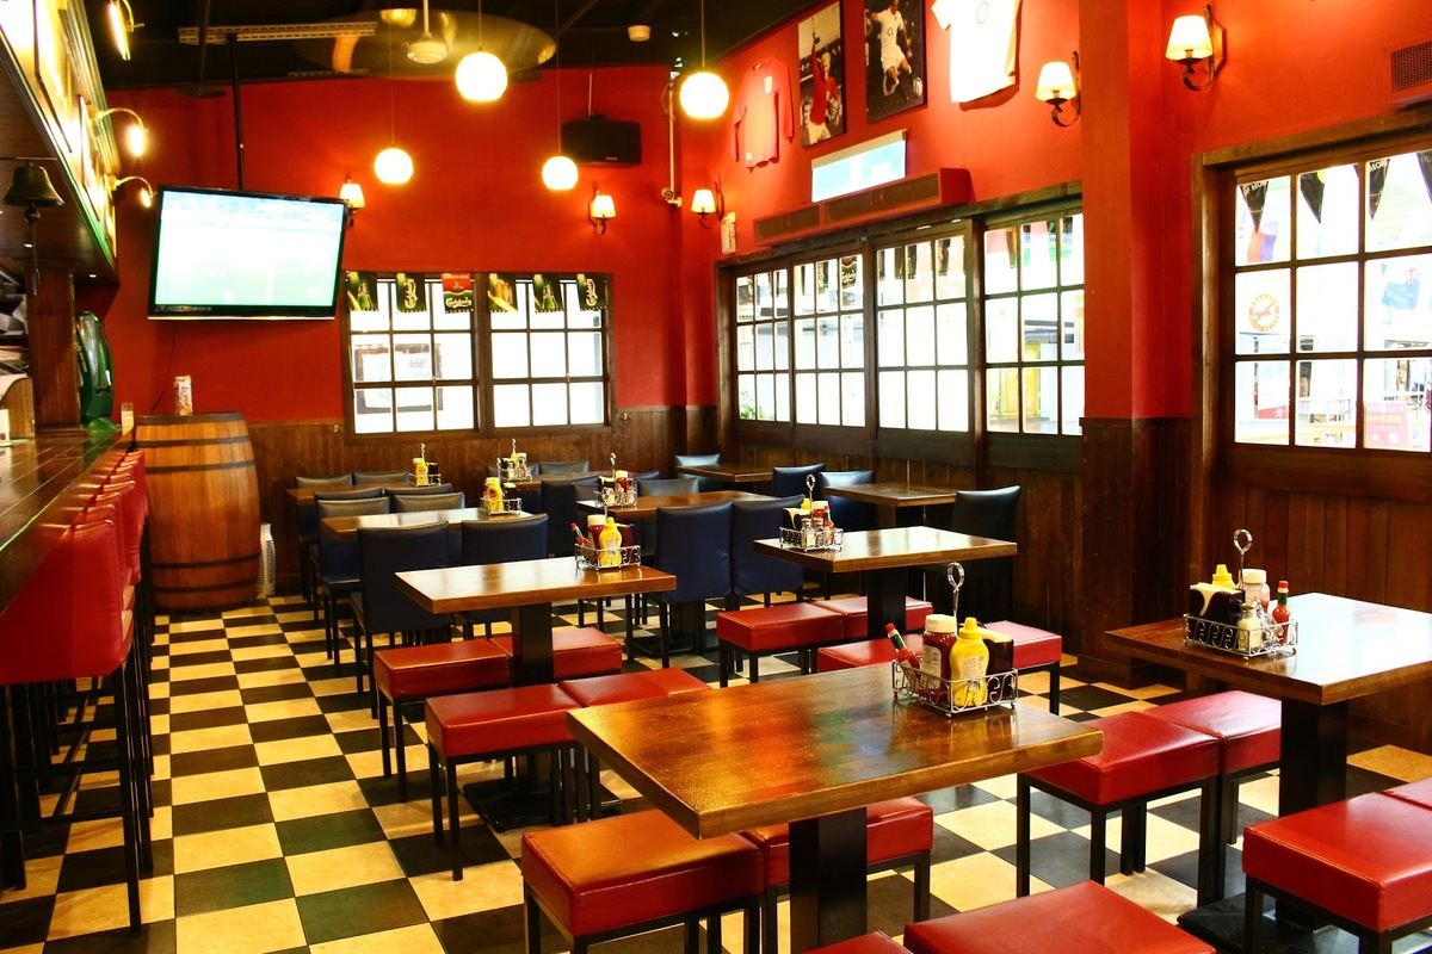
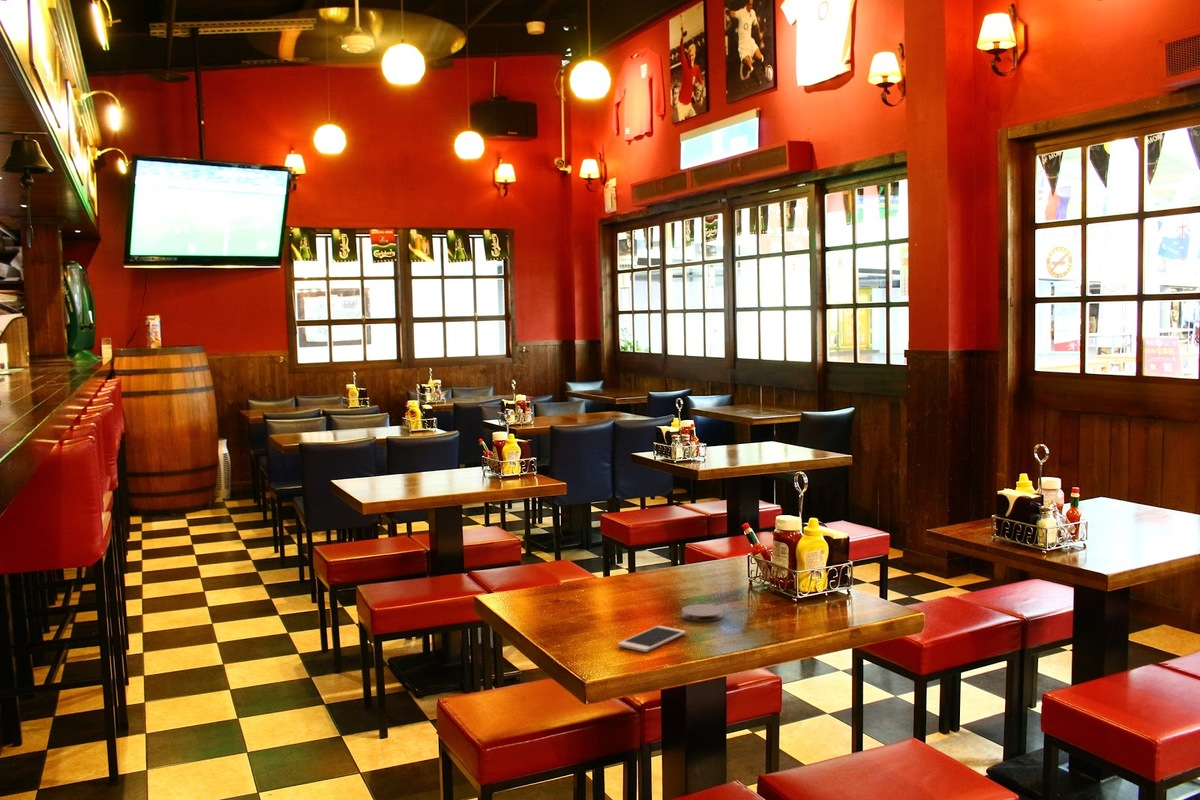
+ coaster [681,603,724,623]
+ cell phone [617,625,687,653]
